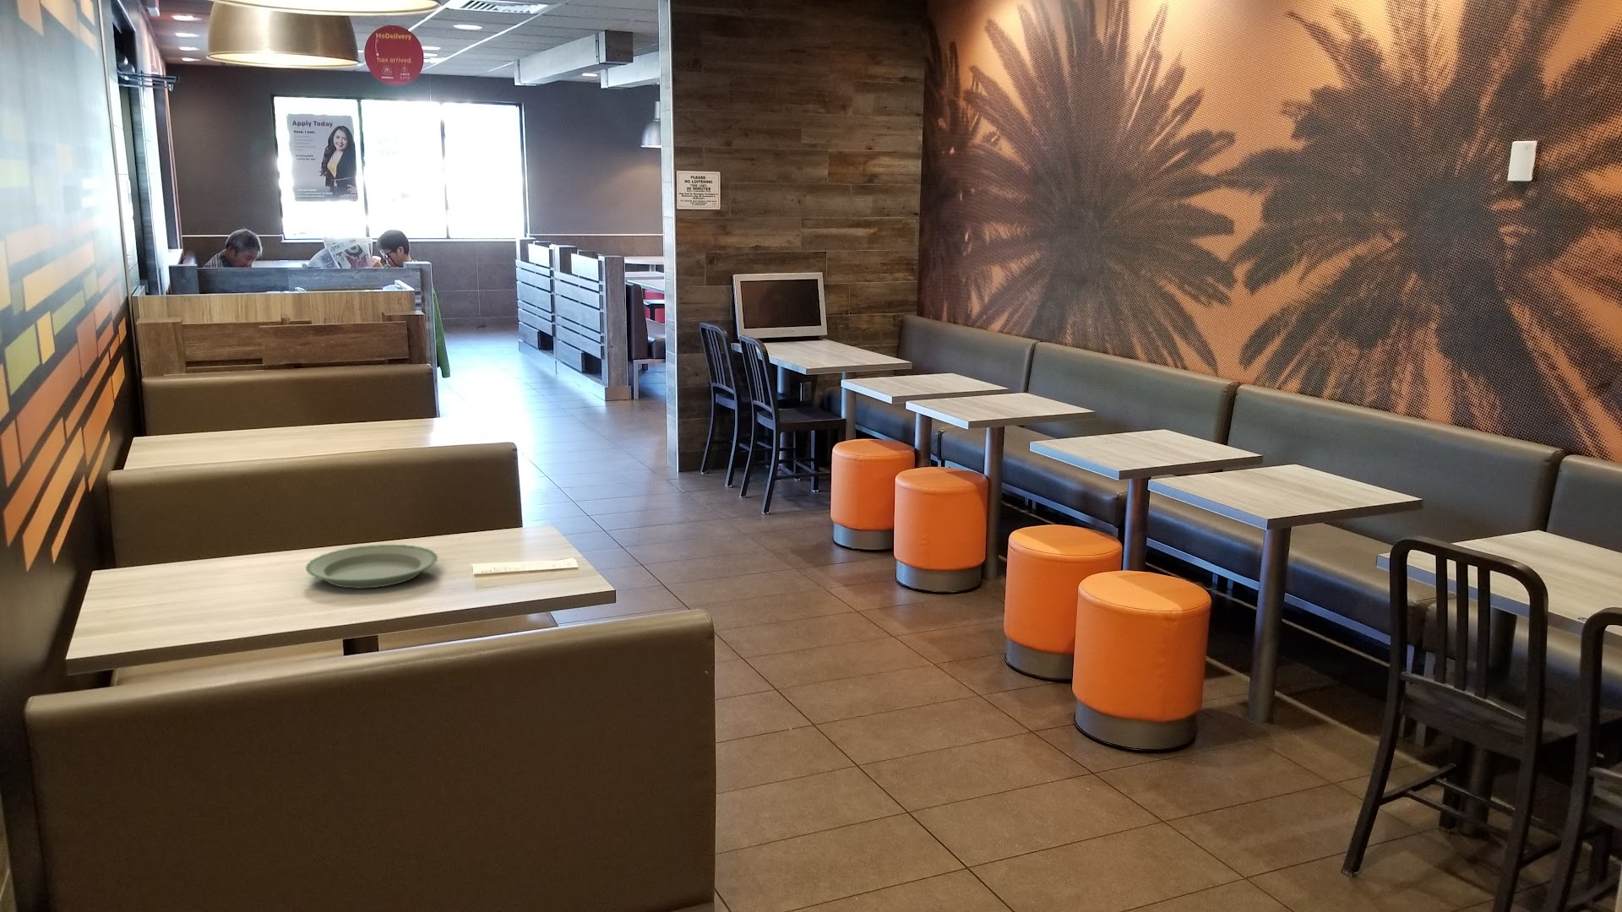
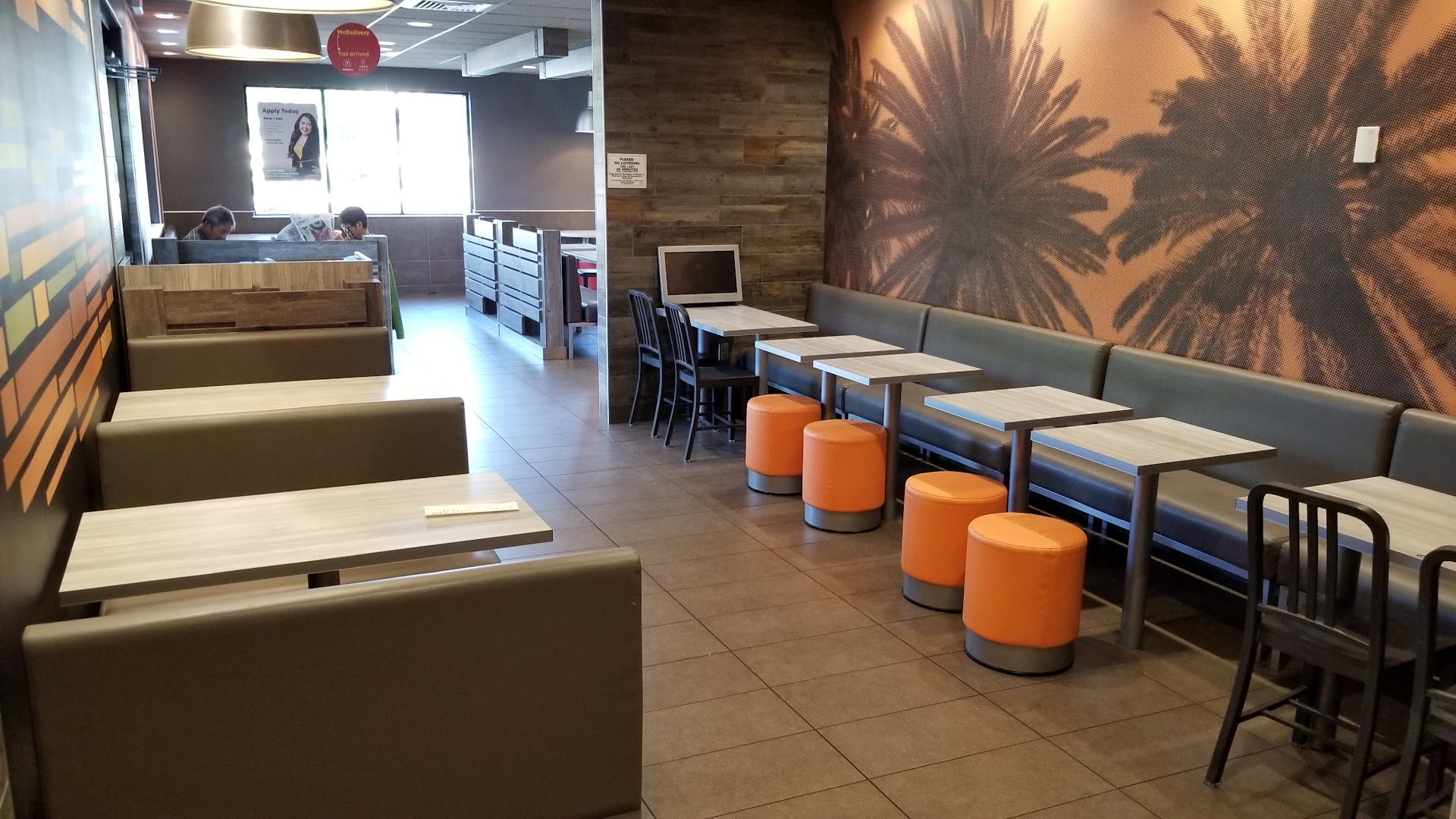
- plate [305,543,439,589]
